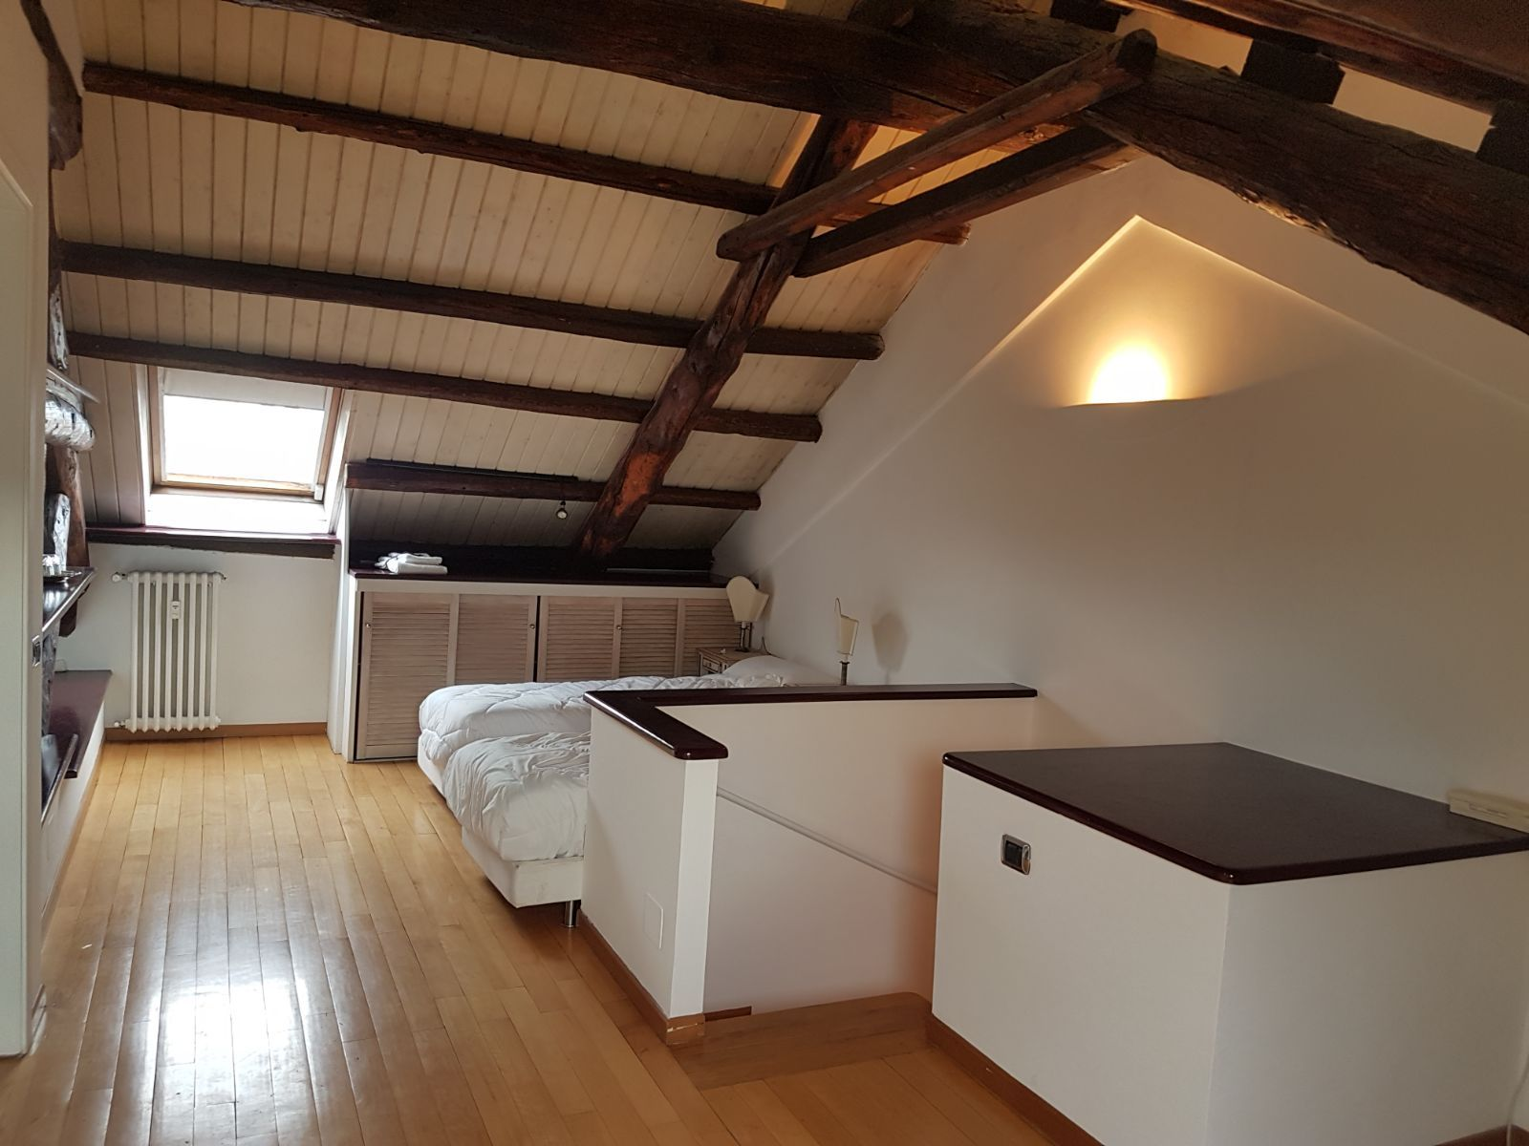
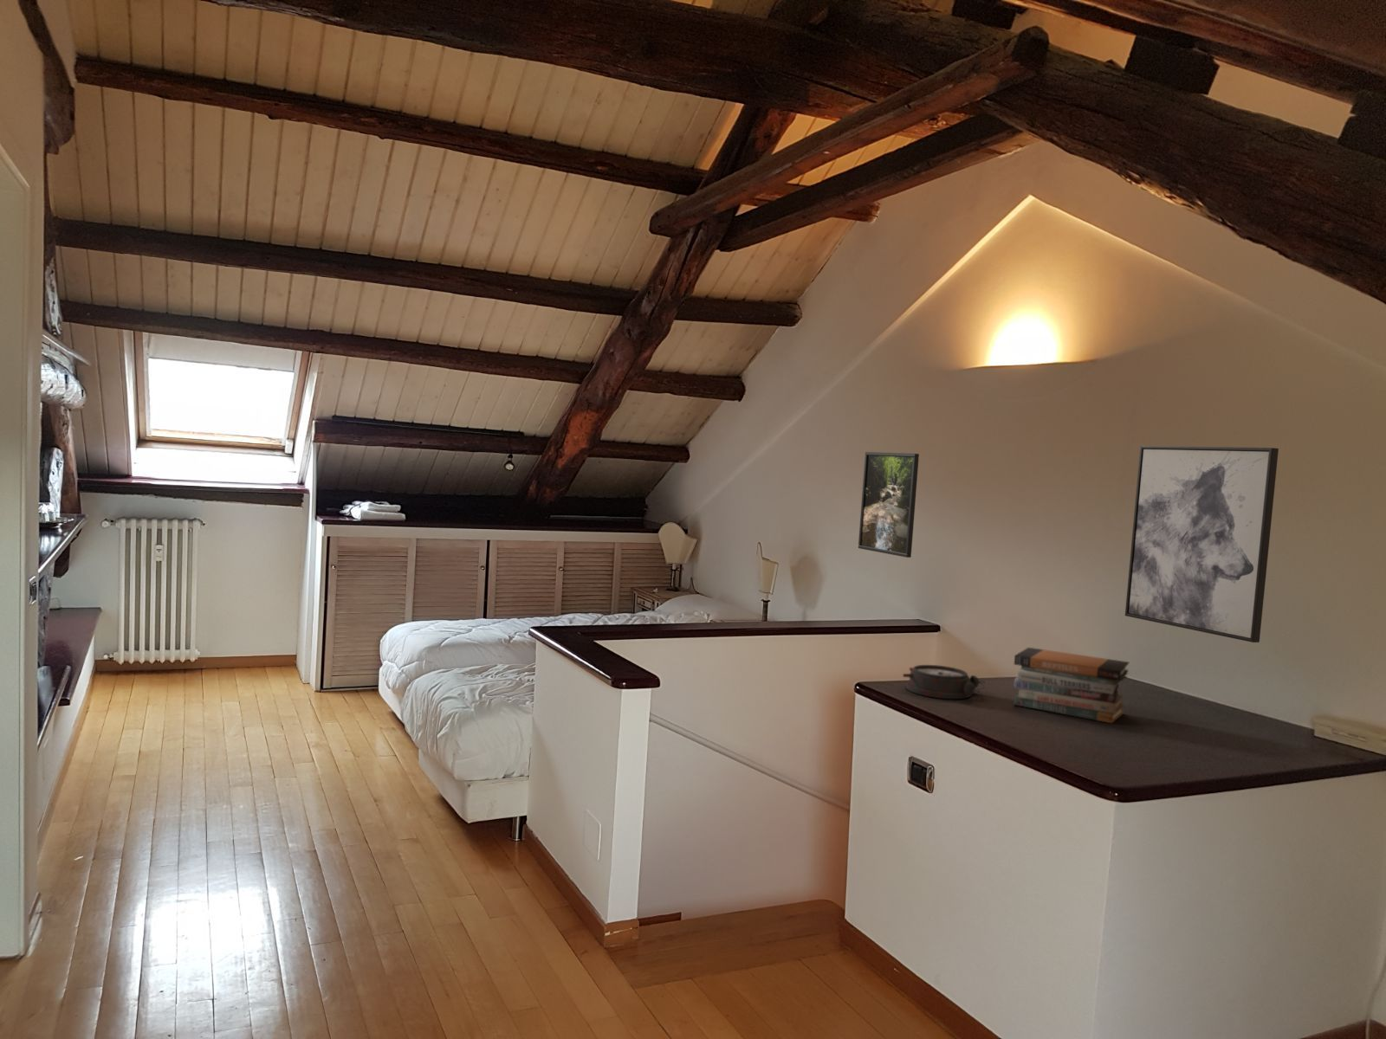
+ wall art [1124,445,1279,643]
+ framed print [858,451,920,559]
+ book stack [1013,647,1130,725]
+ alarm clock [901,664,987,700]
